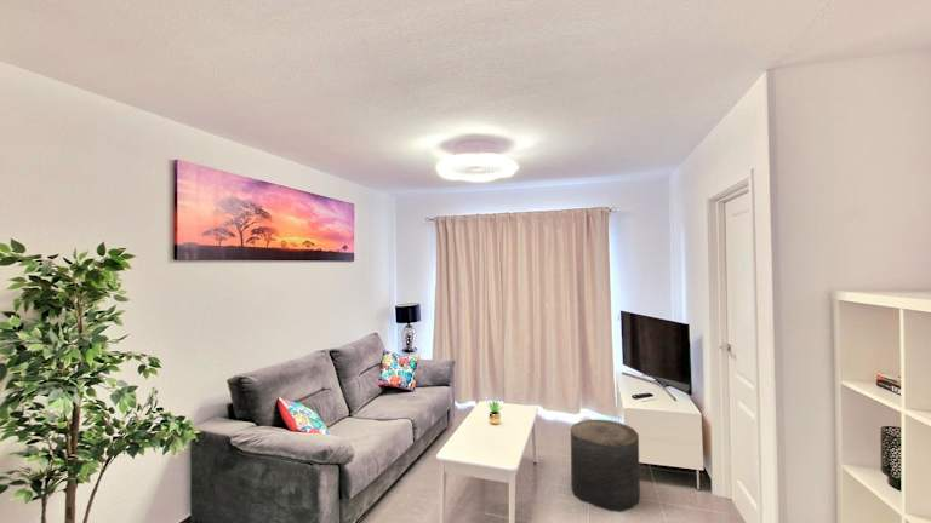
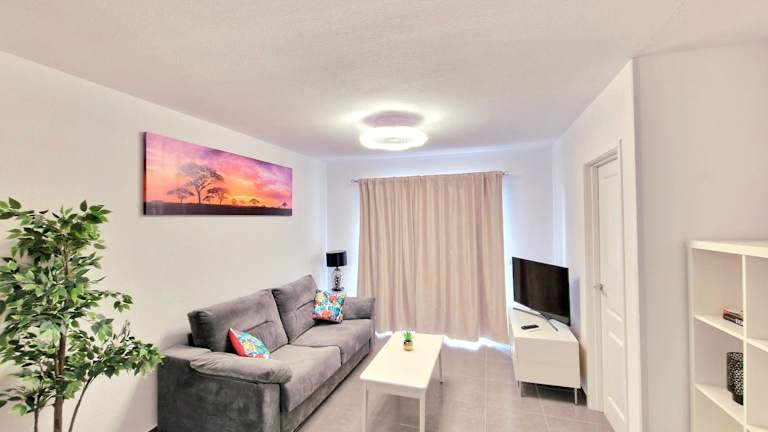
- stool [570,419,641,513]
